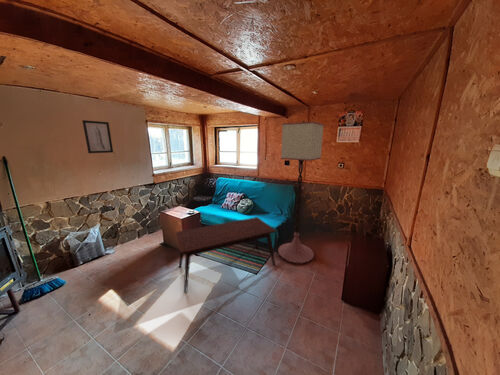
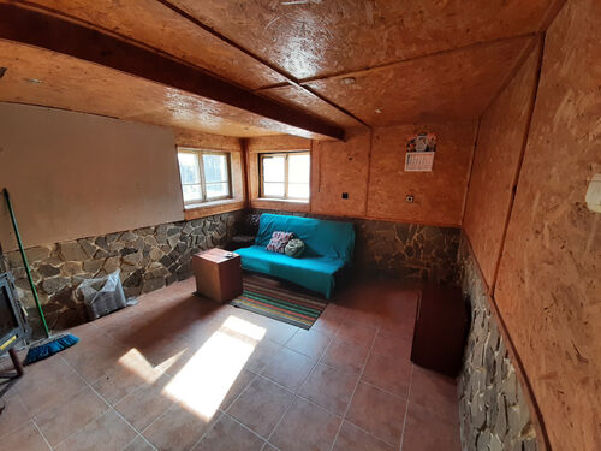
- wall art [81,119,114,154]
- coffee table [175,216,277,294]
- floor lamp [277,120,325,265]
